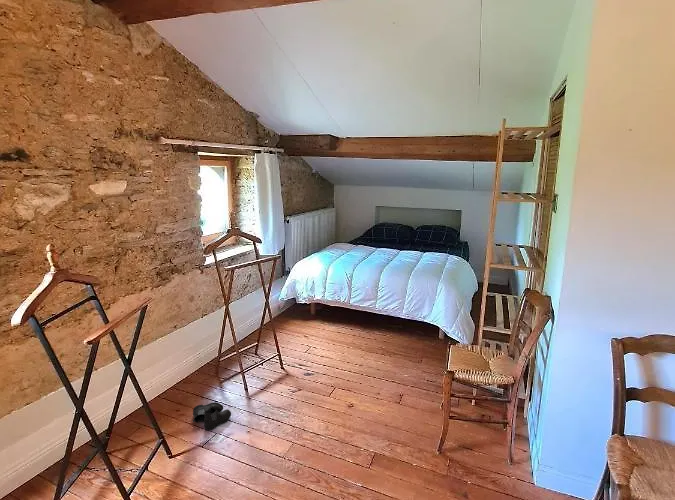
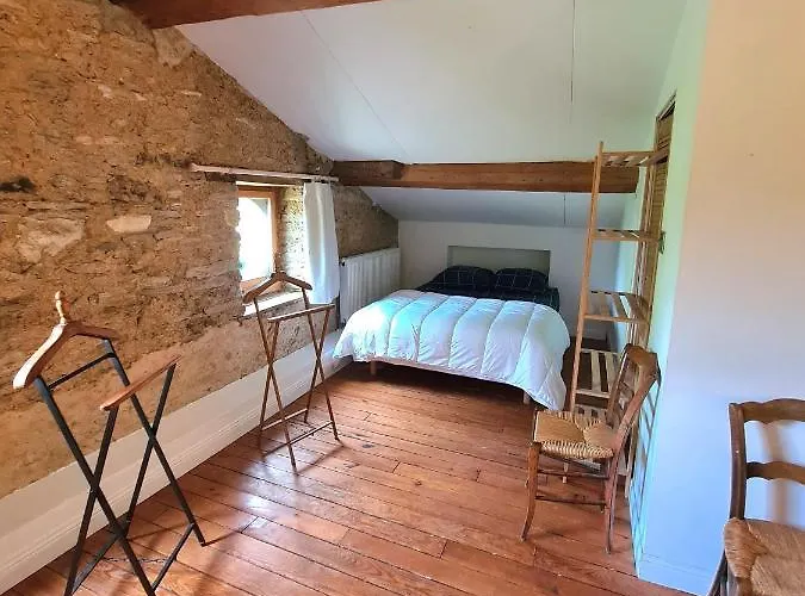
- boots [192,401,232,431]
